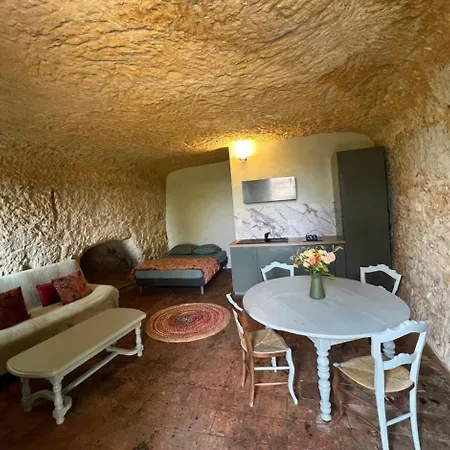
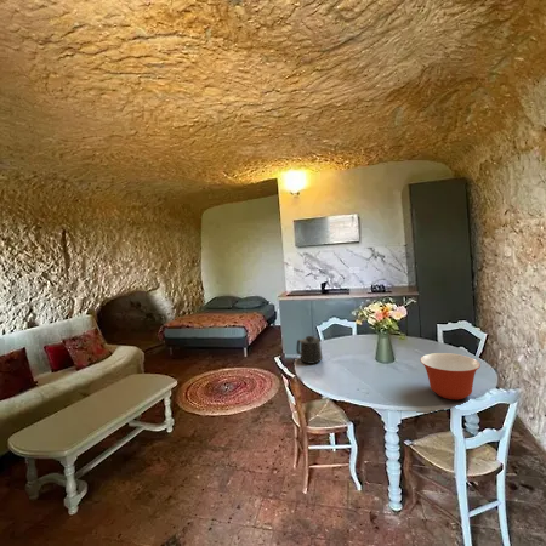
+ mug [296,335,324,365]
+ mixing bowl [419,352,482,400]
